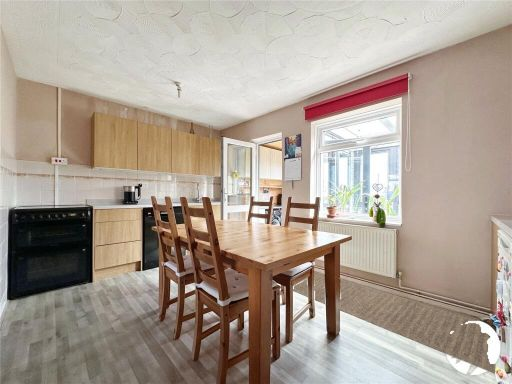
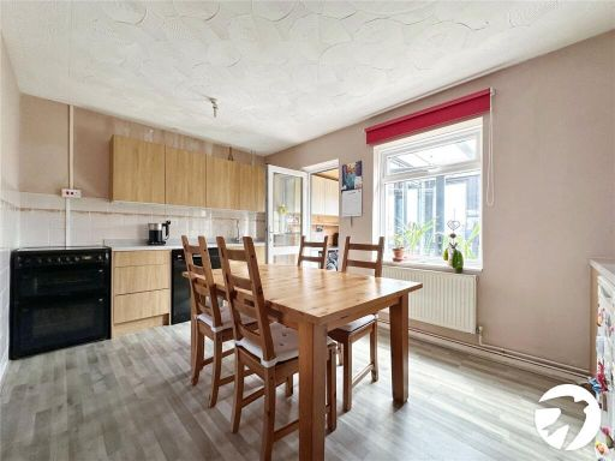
- rug [292,270,496,375]
